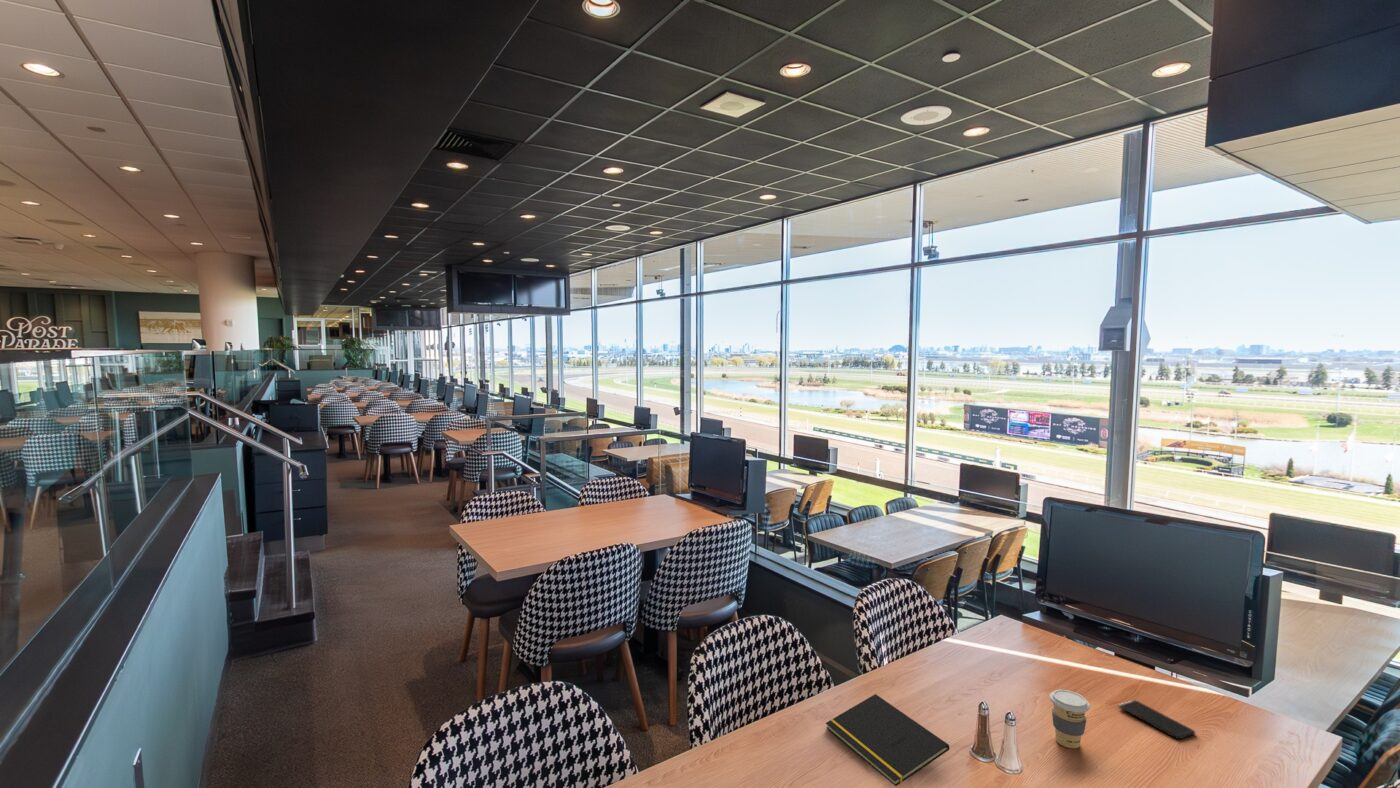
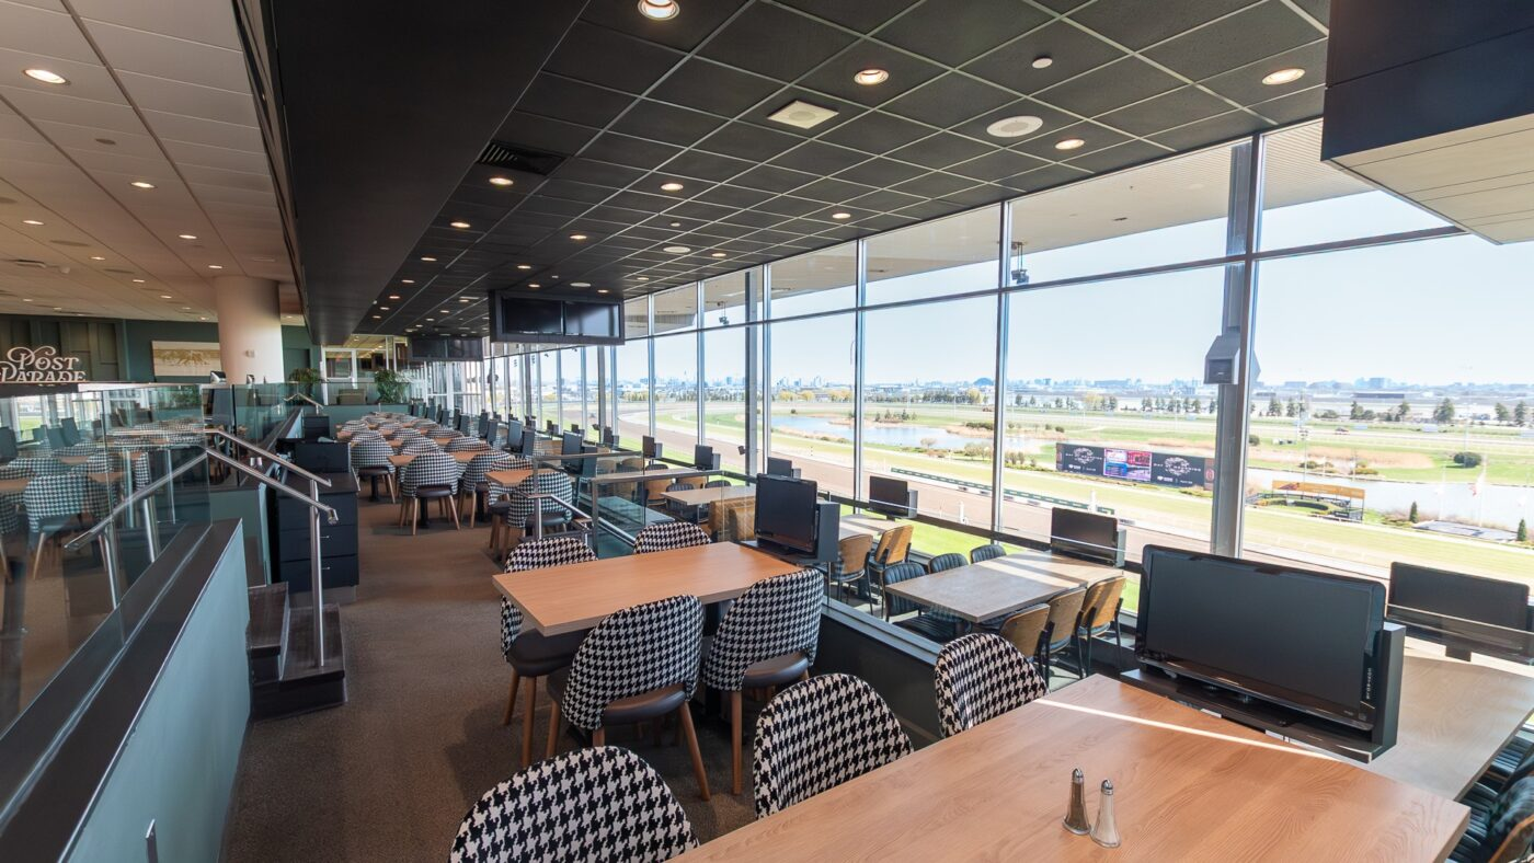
- coffee cup [1049,689,1091,749]
- notepad [825,693,950,787]
- smartphone [1118,699,1196,740]
